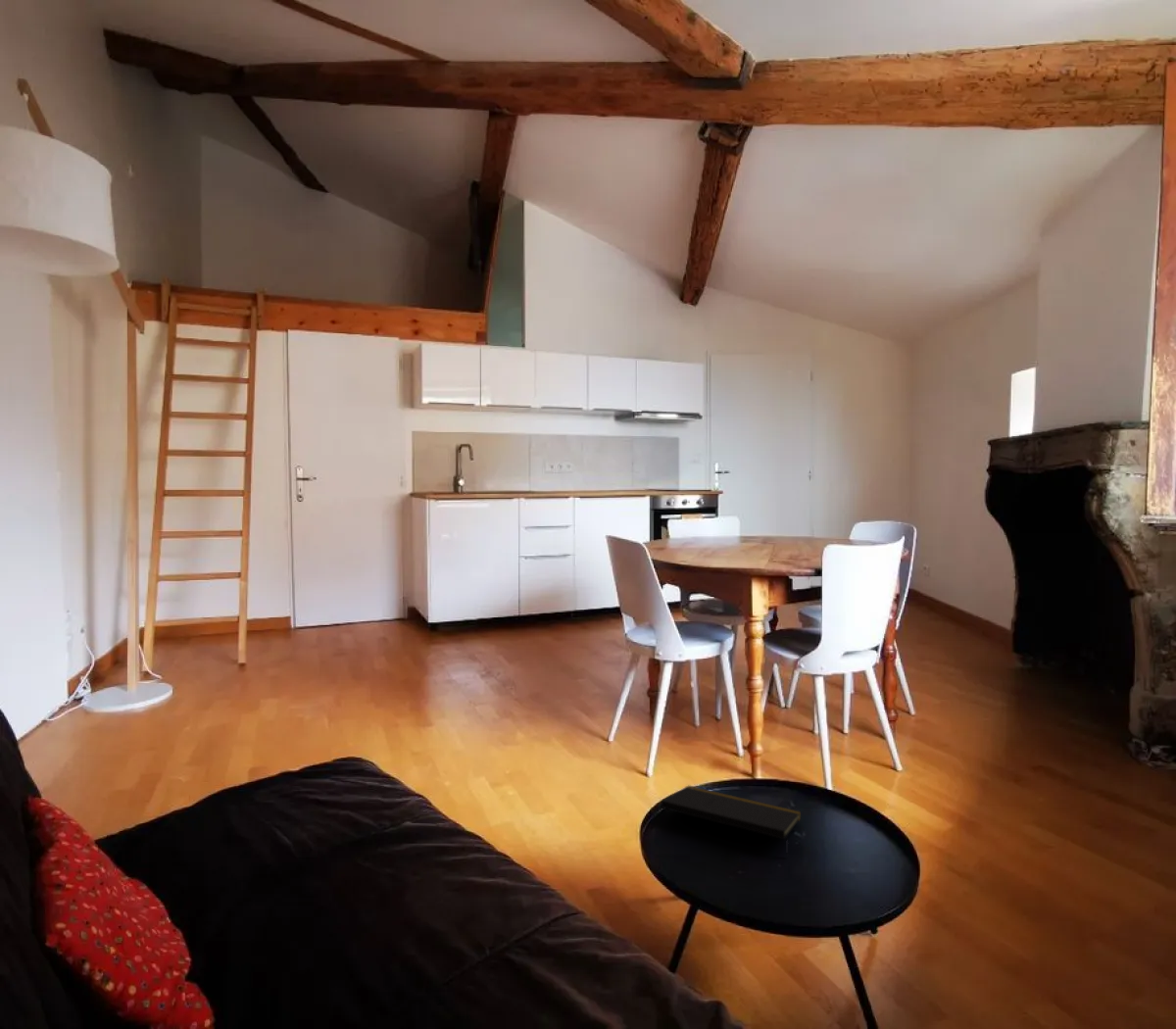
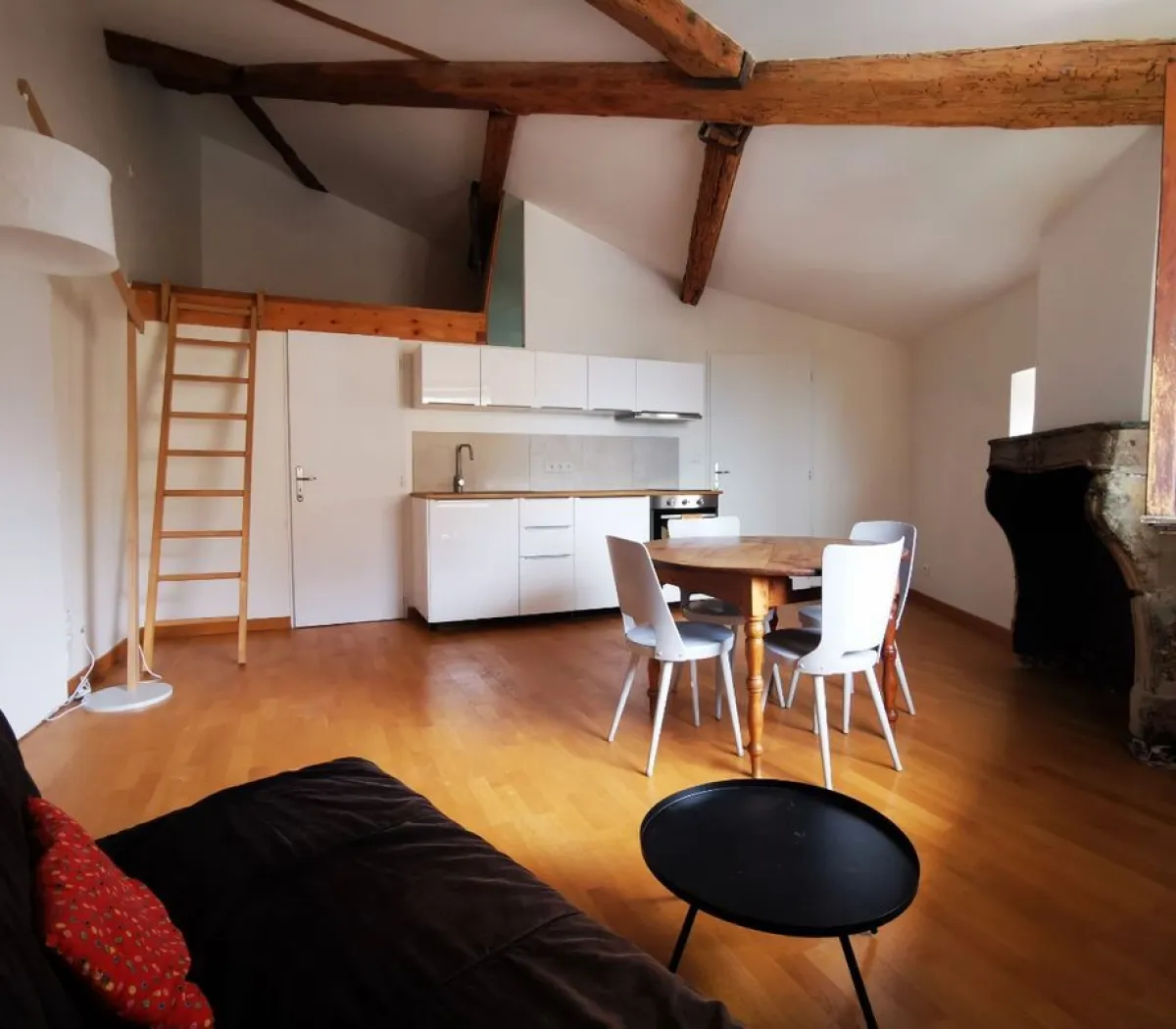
- notepad [660,784,802,858]
